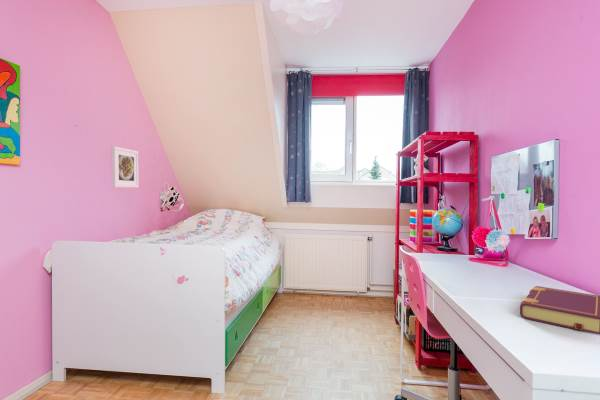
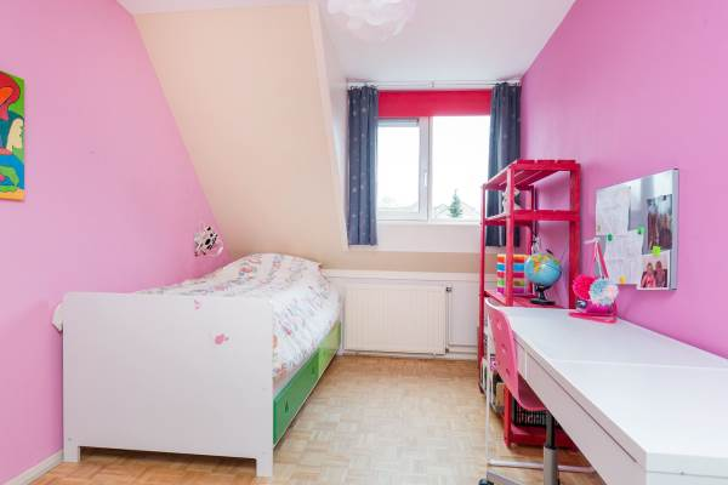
- book [519,285,600,335]
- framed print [111,145,140,189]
